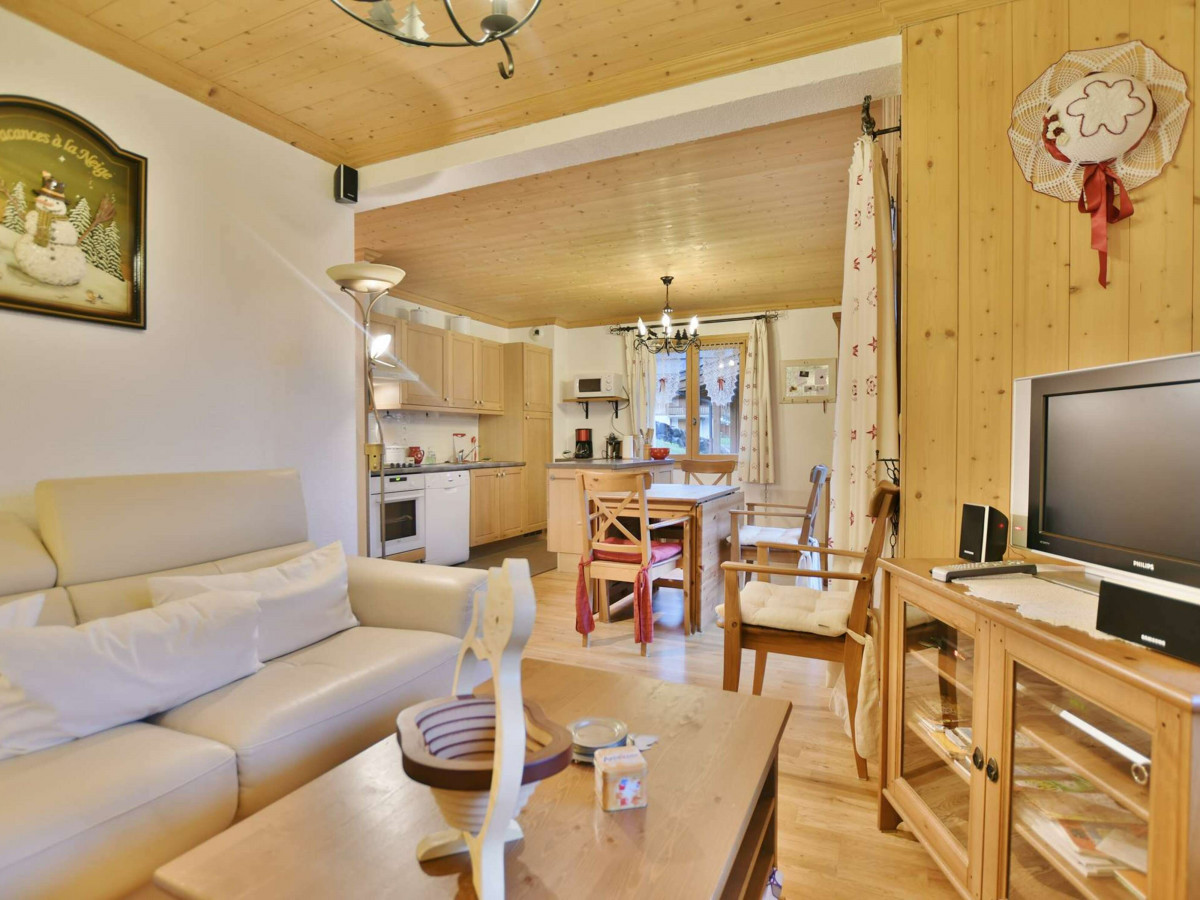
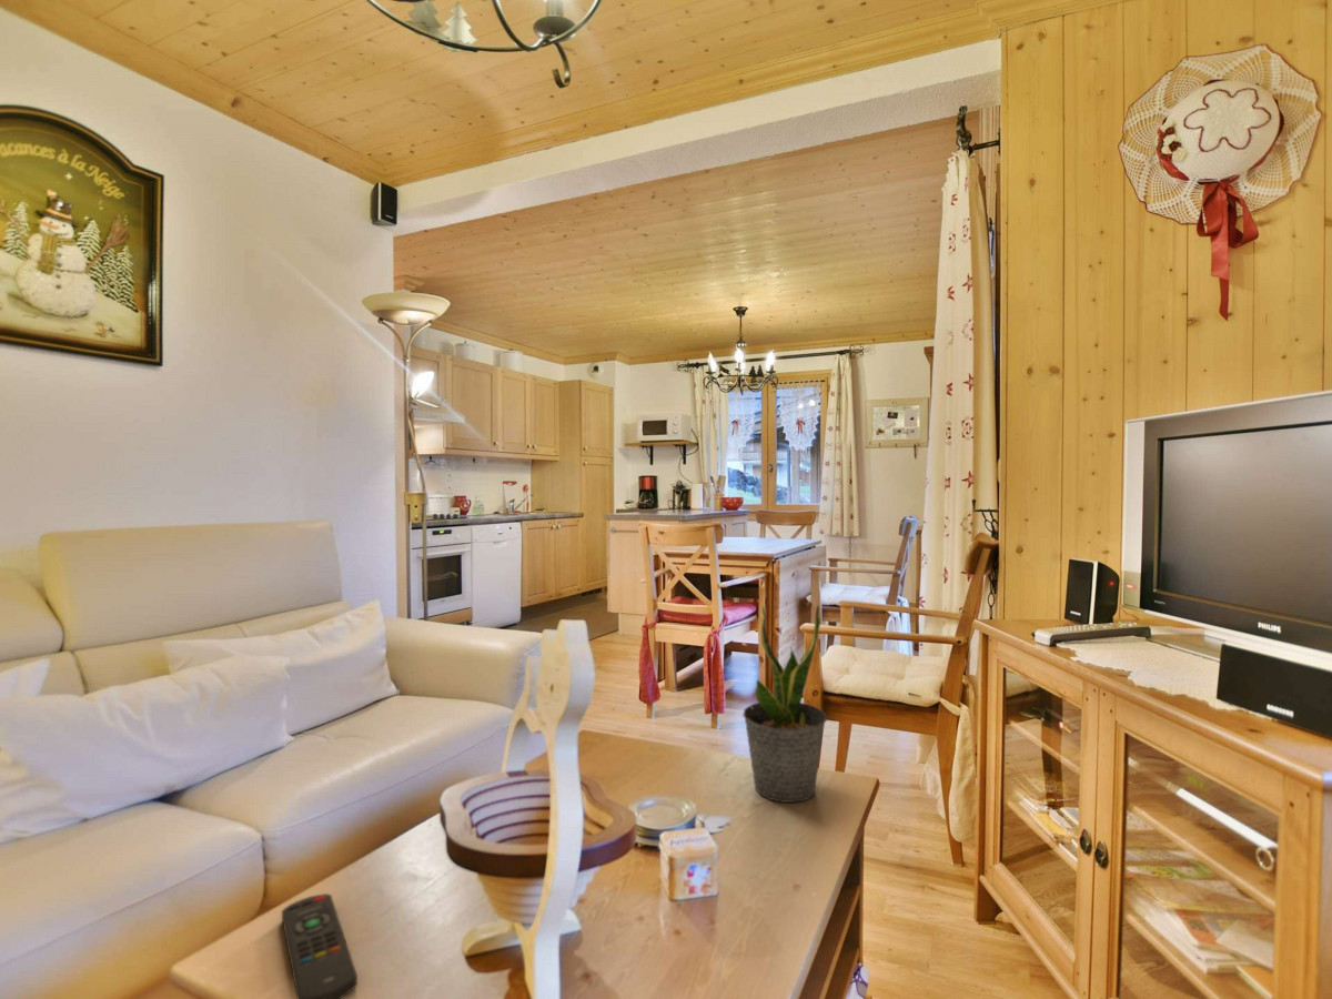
+ potted plant [741,605,828,804]
+ remote control [281,892,359,999]
